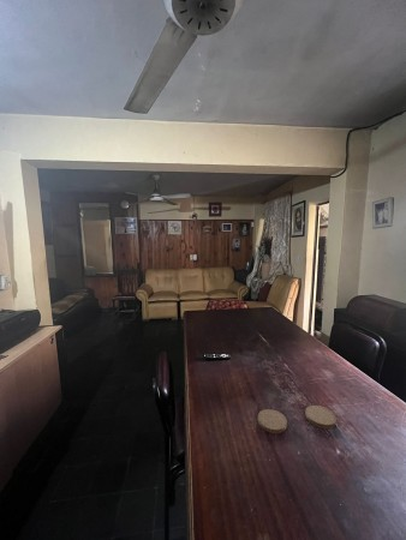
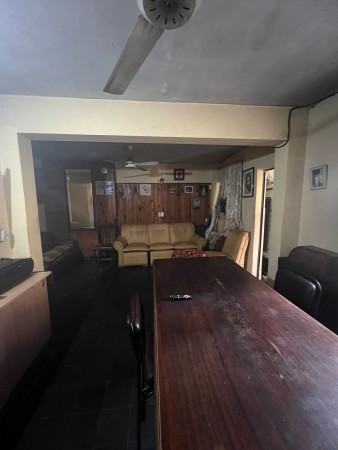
- coaster [257,408,288,434]
- coaster [304,404,338,430]
